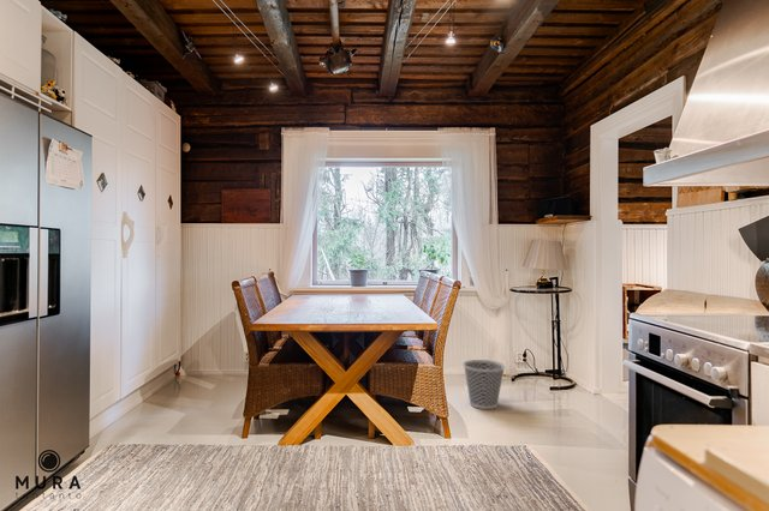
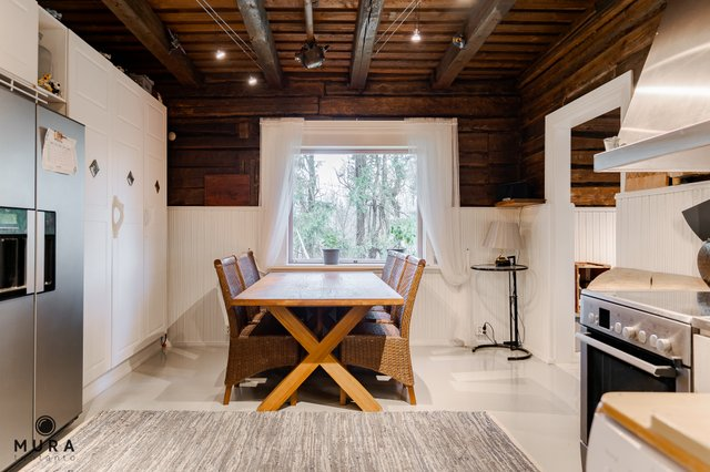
- wastebasket [463,359,506,410]
